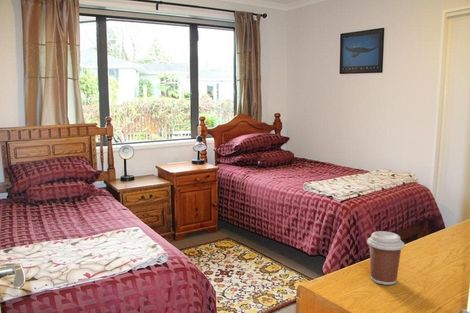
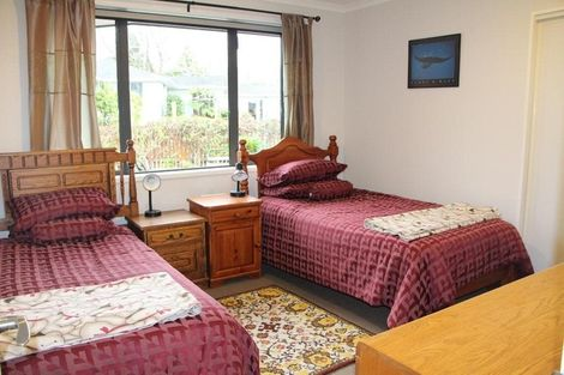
- coffee cup [366,230,405,286]
